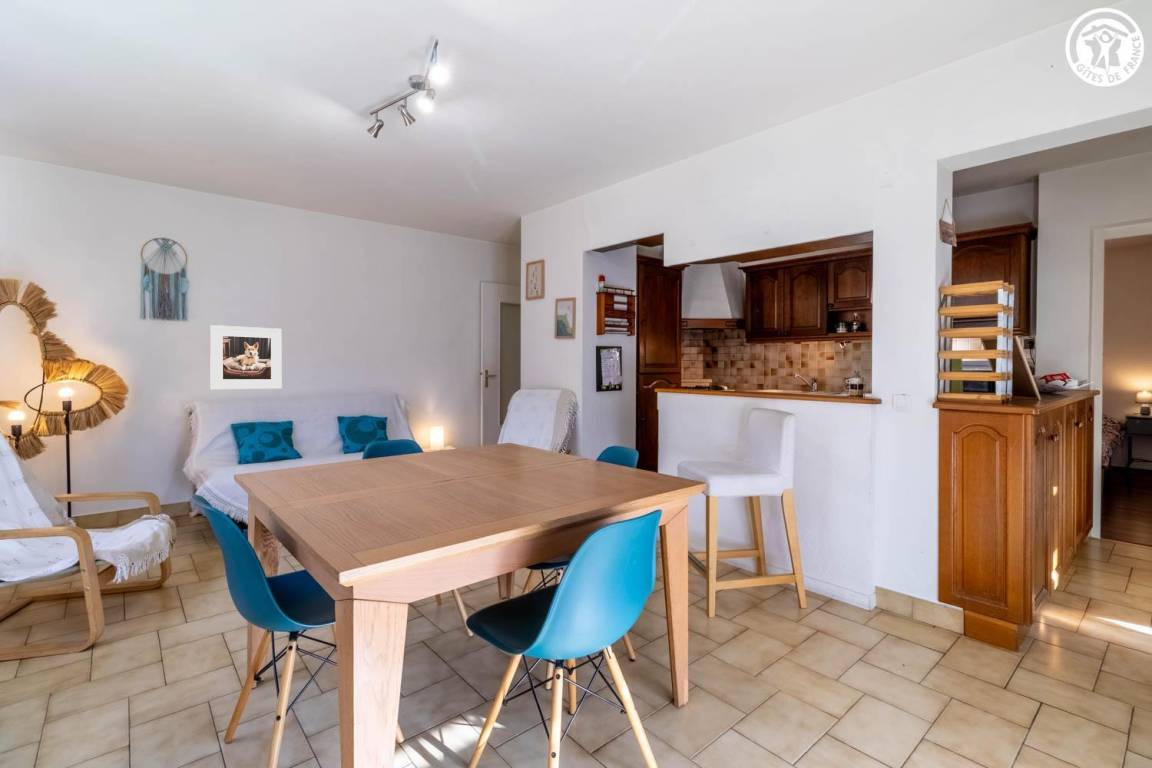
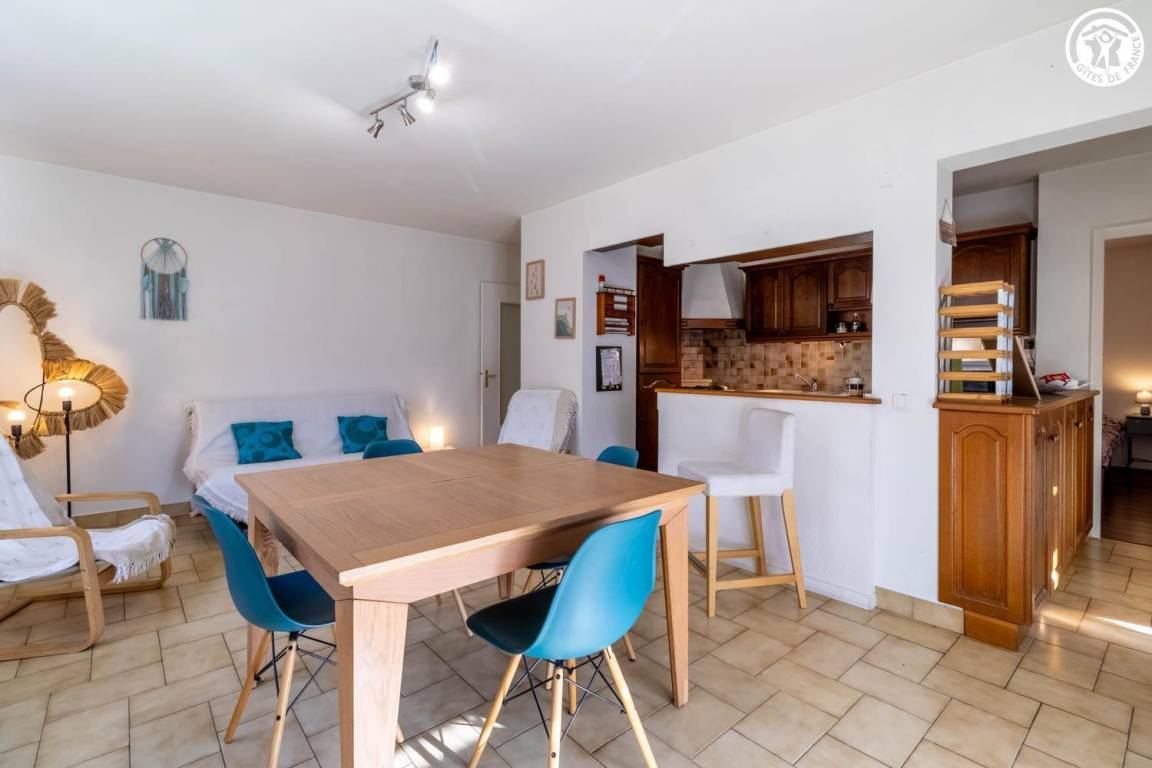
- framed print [209,324,283,390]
